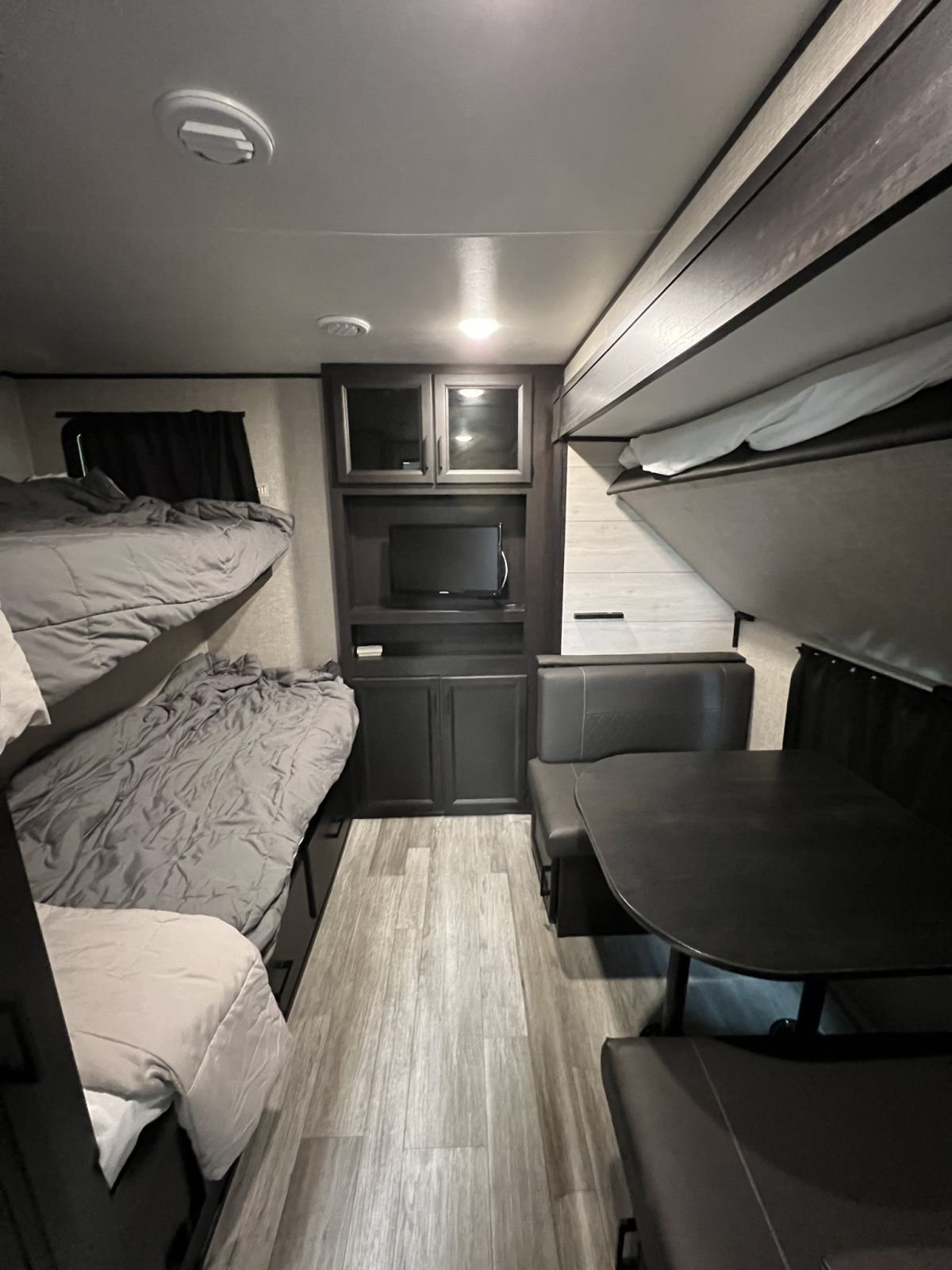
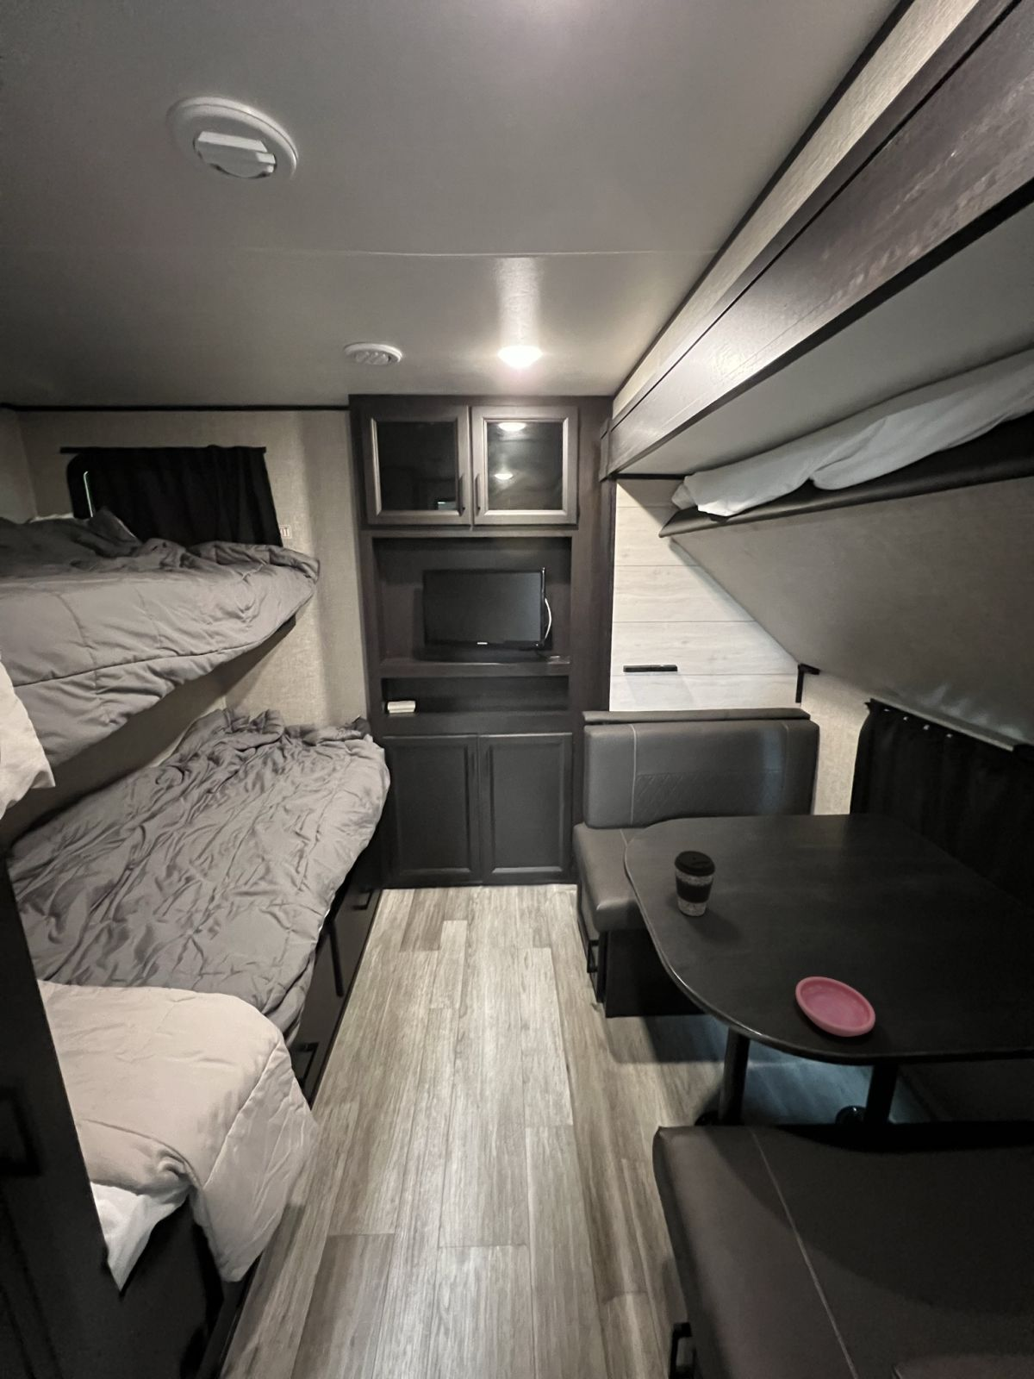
+ coffee cup [673,850,716,918]
+ saucer [794,976,877,1038]
